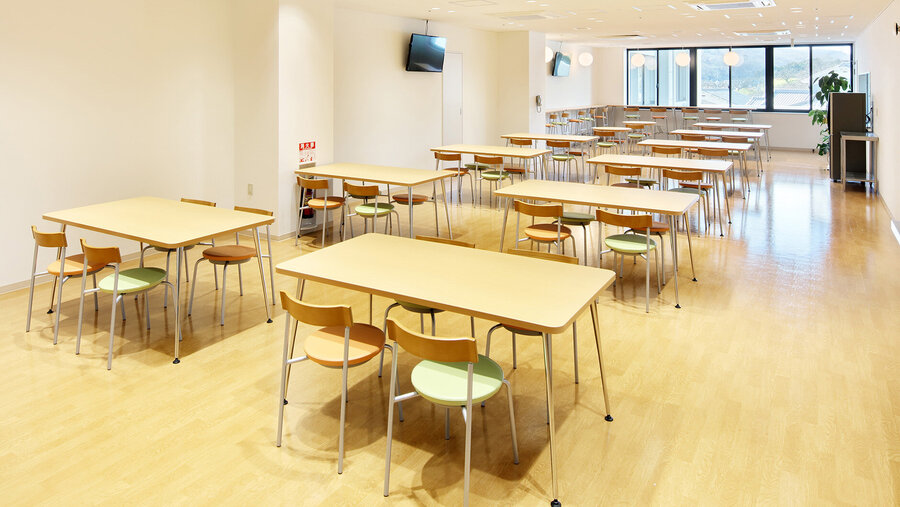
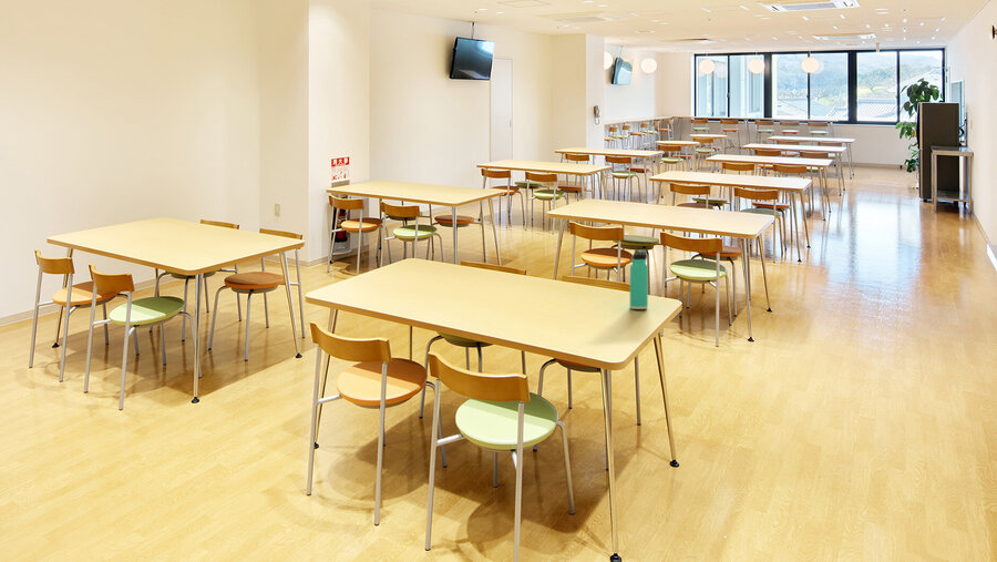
+ thermos bottle [629,248,649,310]
